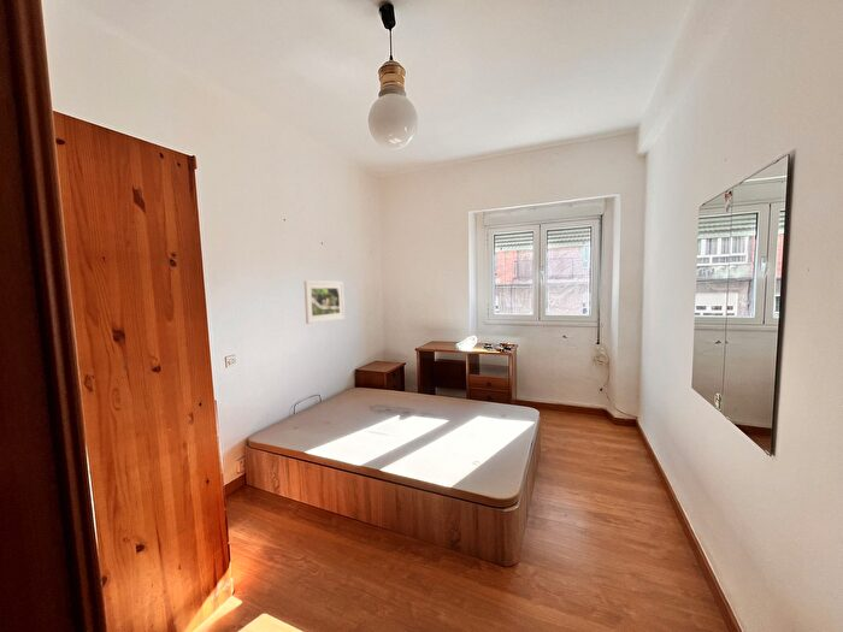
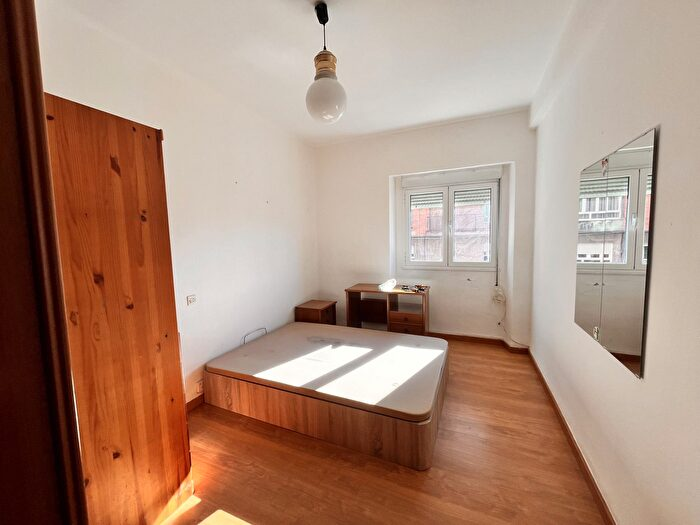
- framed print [303,279,346,325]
